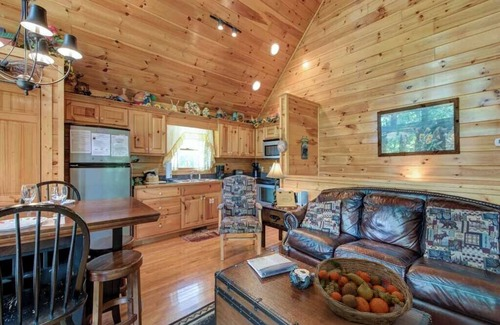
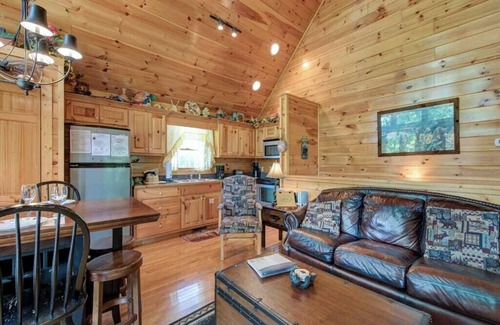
- fruit basket [313,256,414,325]
